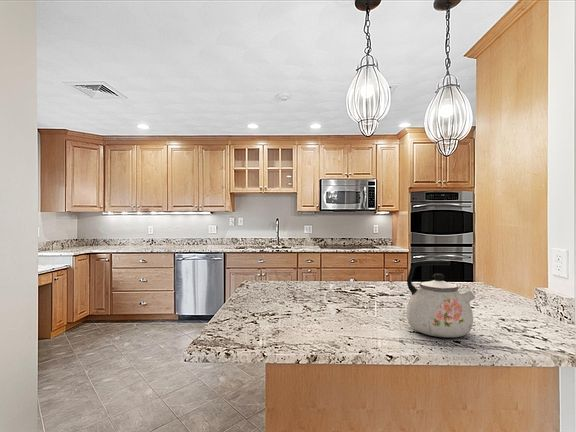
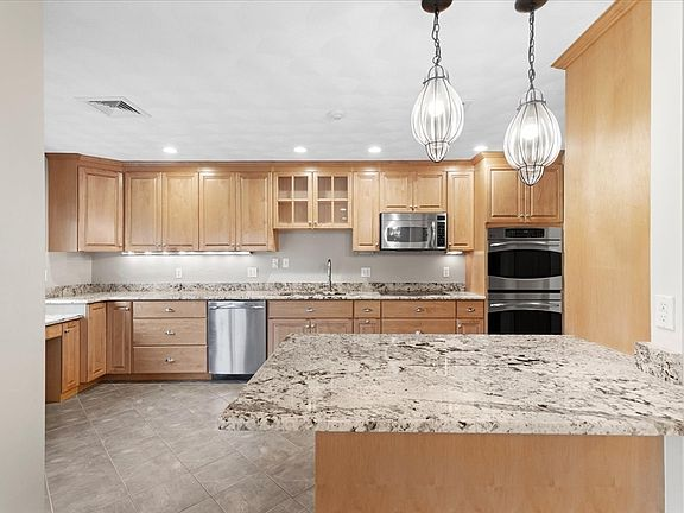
- kettle [405,260,476,338]
